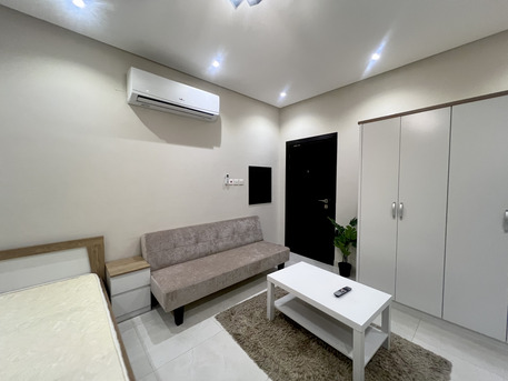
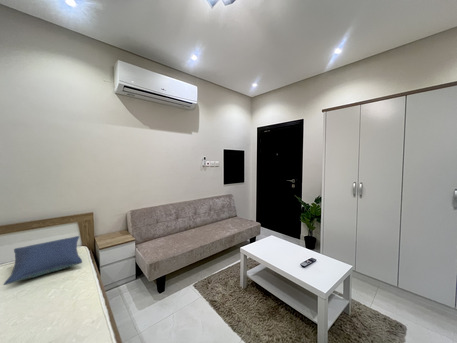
+ pillow [2,235,83,286]
